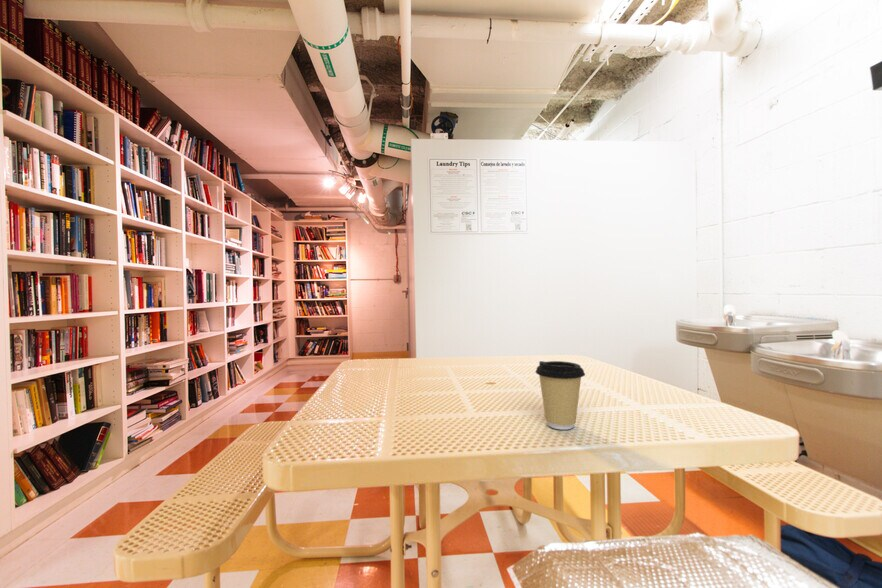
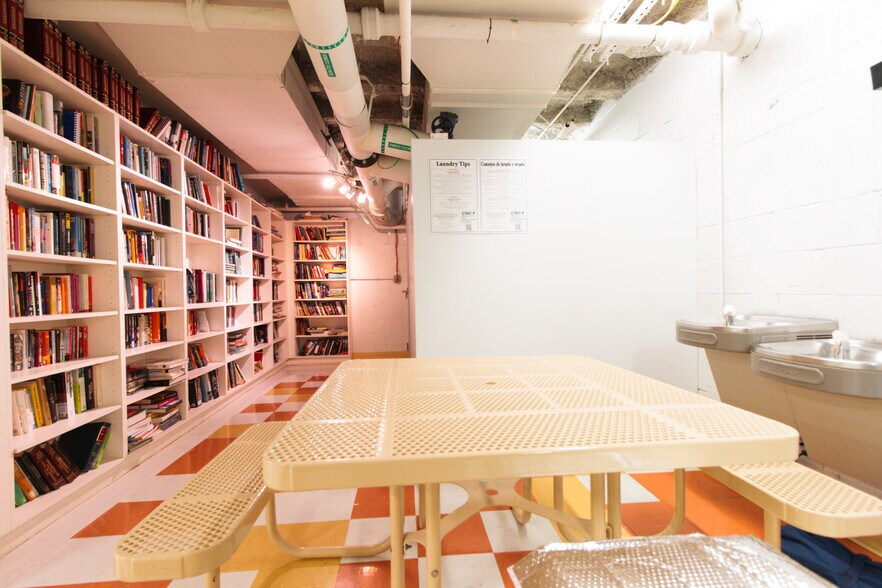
- coffee cup [535,360,586,431]
